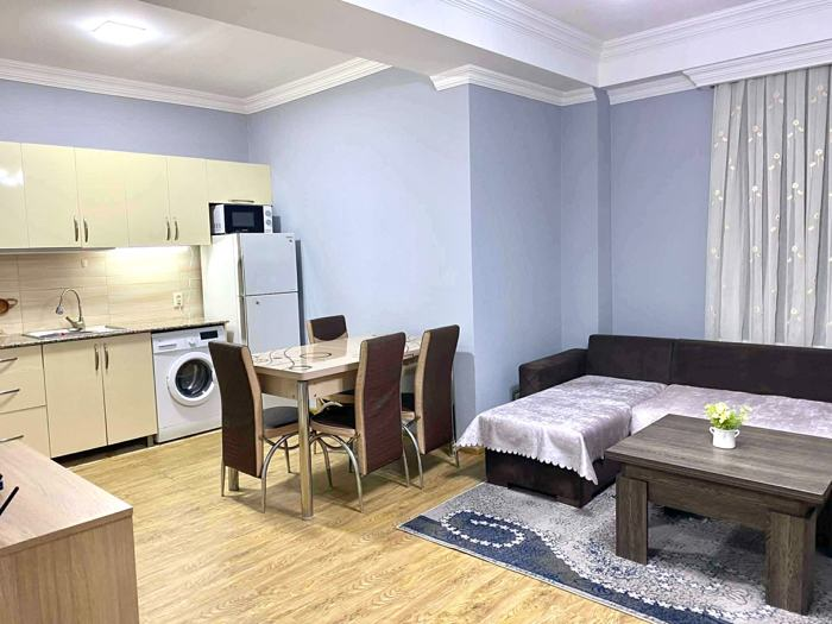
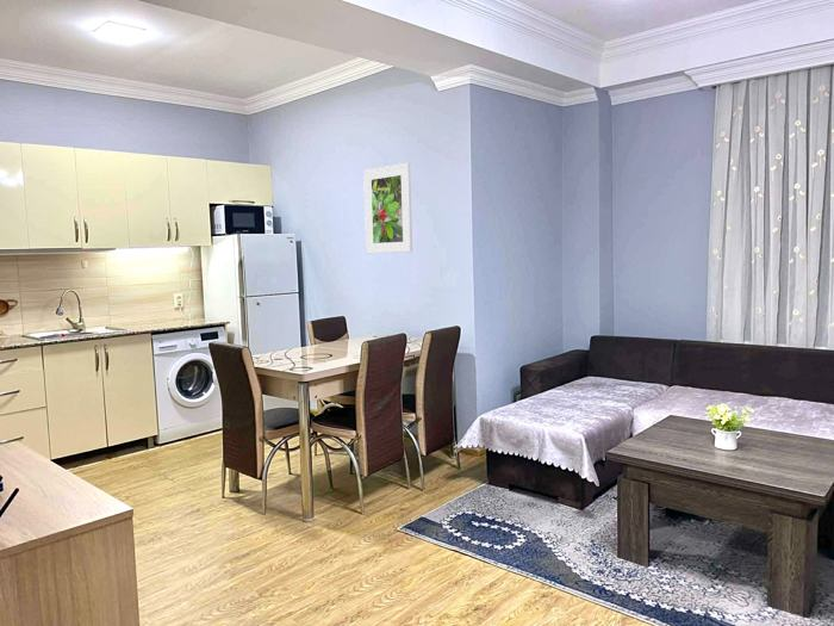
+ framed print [362,162,413,255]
